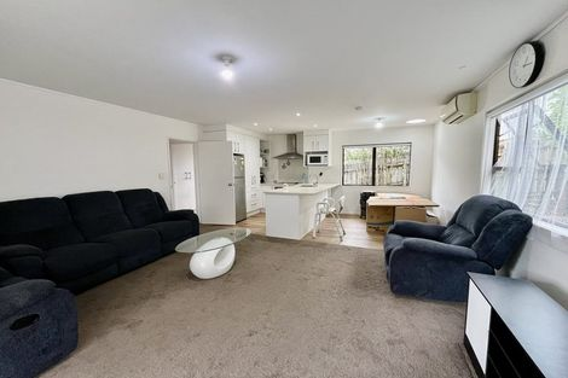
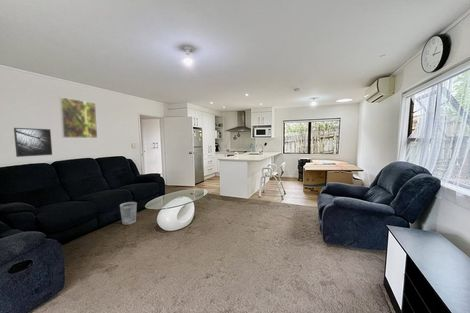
+ wastebasket [119,201,138,226]
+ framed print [59,96,98,139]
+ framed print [13,127,53,158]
